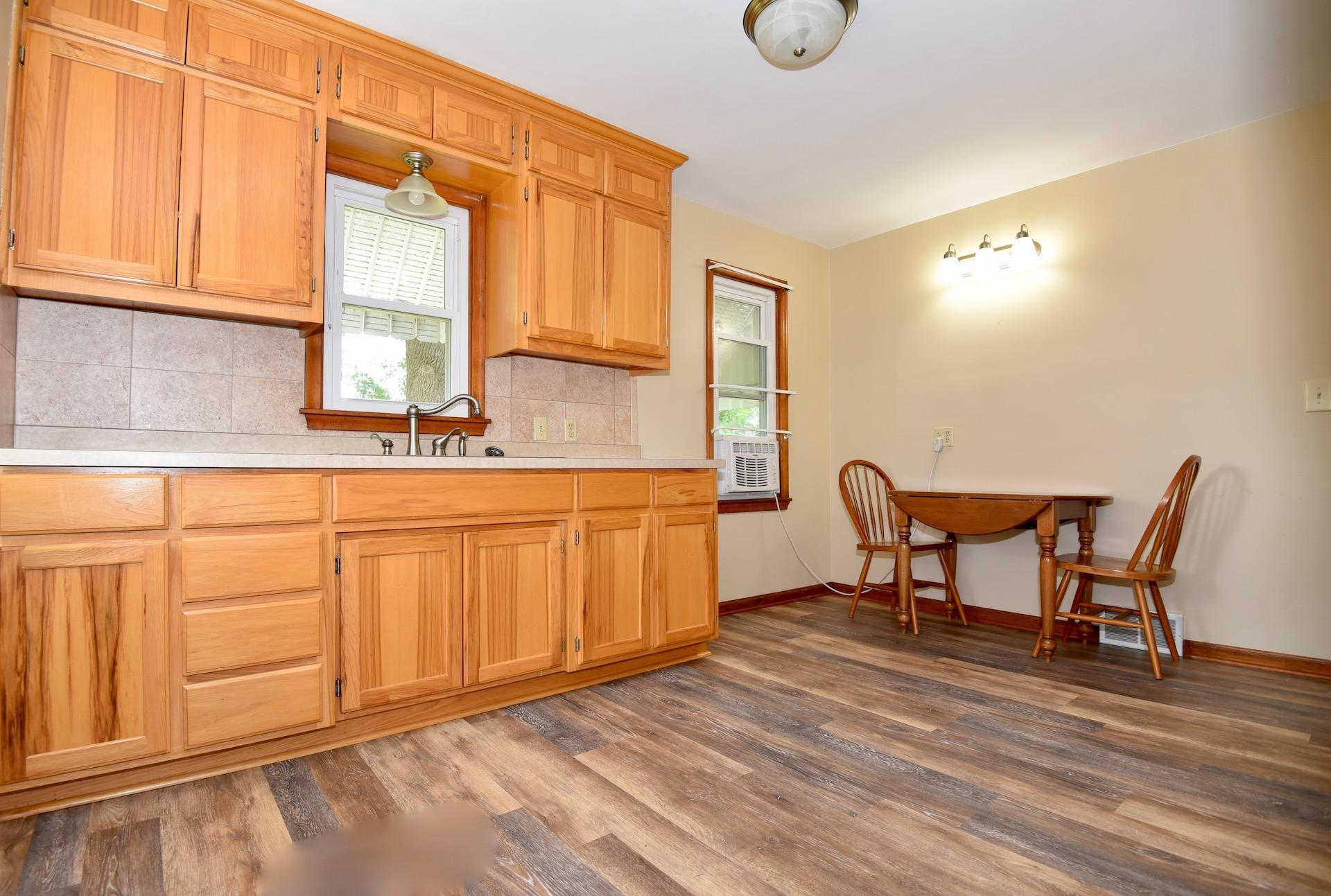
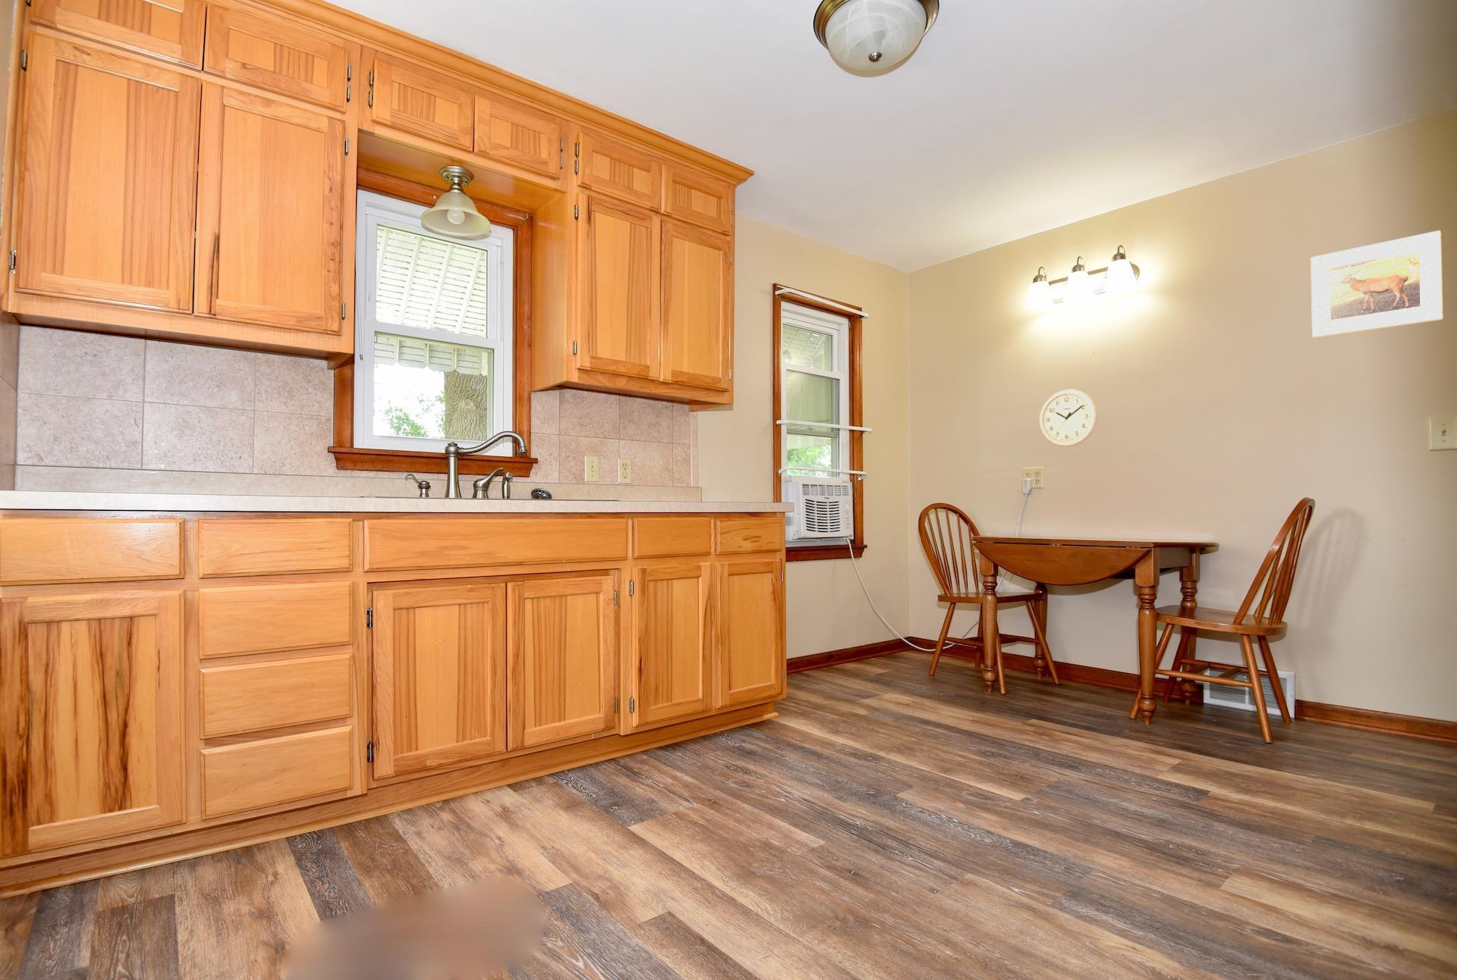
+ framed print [1310,230,1444,338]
+ wall clock [1038,388,1098,448]
